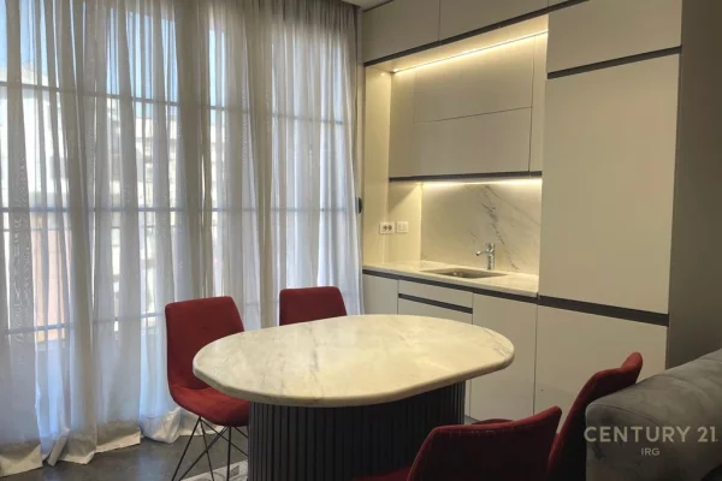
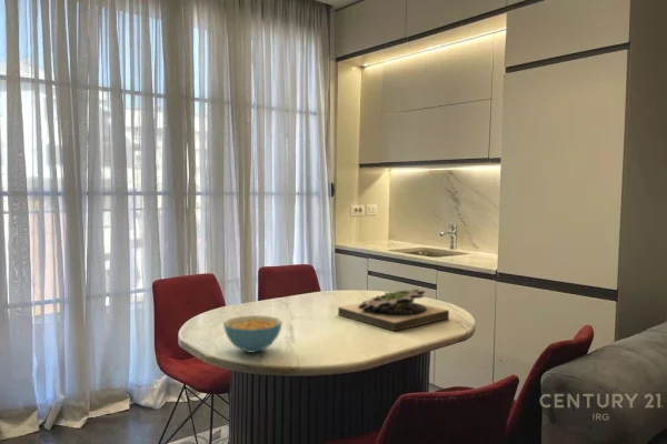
+ succulent planter [337,289,450,332]
+ cereal bowl [222,314,283,354]
